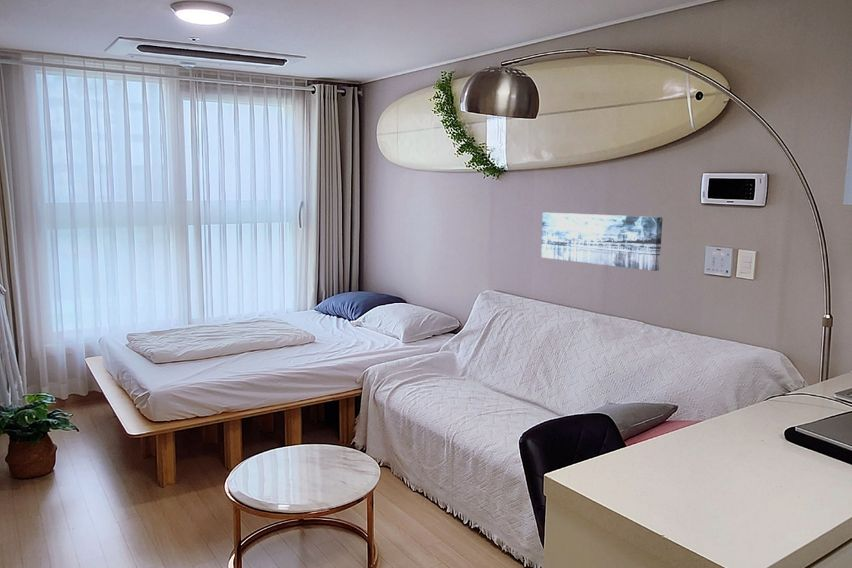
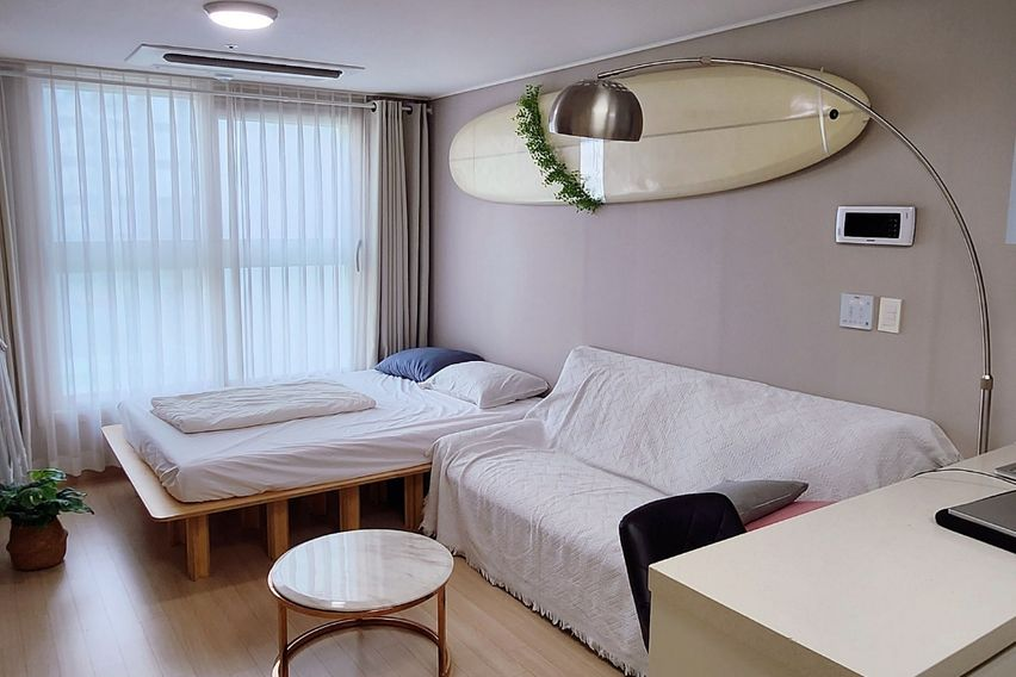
- wall art [540,212,663,272]
